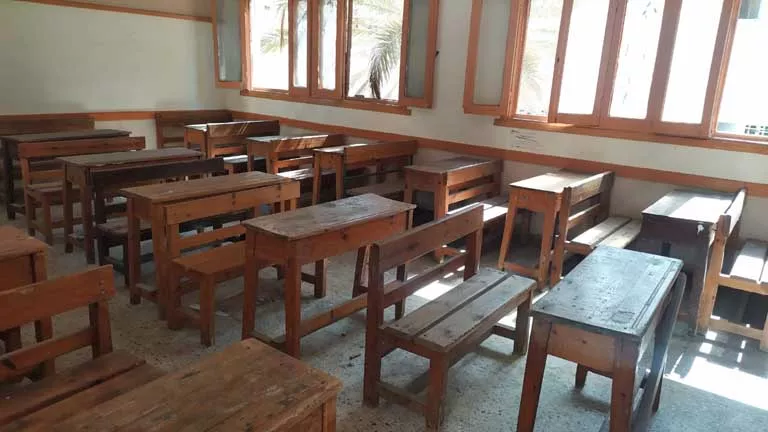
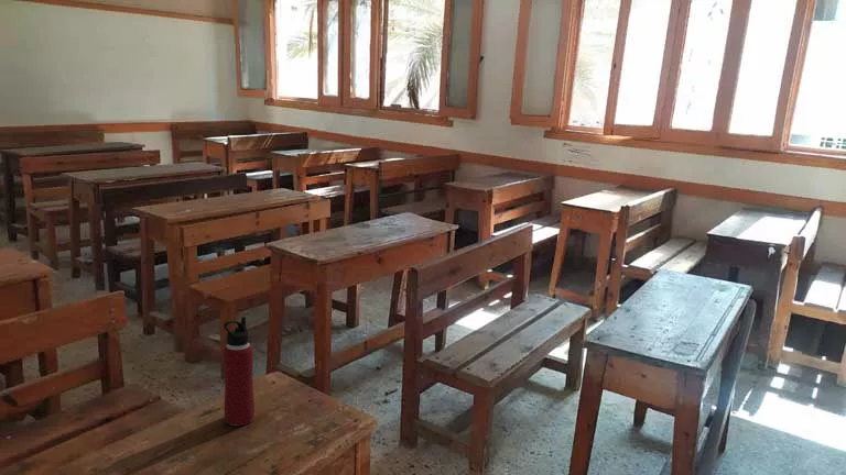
+ water bottle [221,316,256,427]
